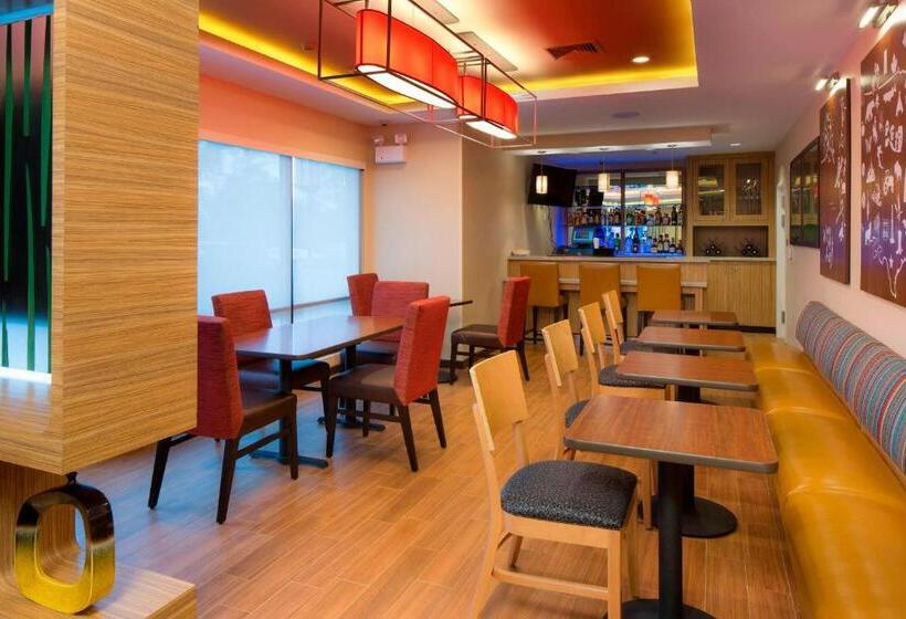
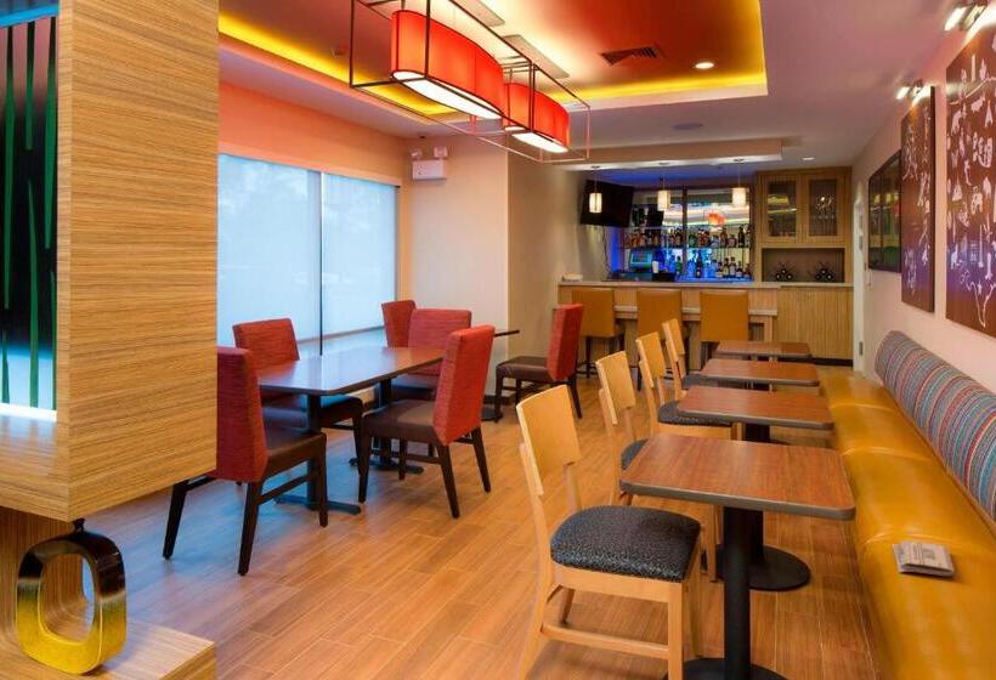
+ newspaper [892,540,956,577]
